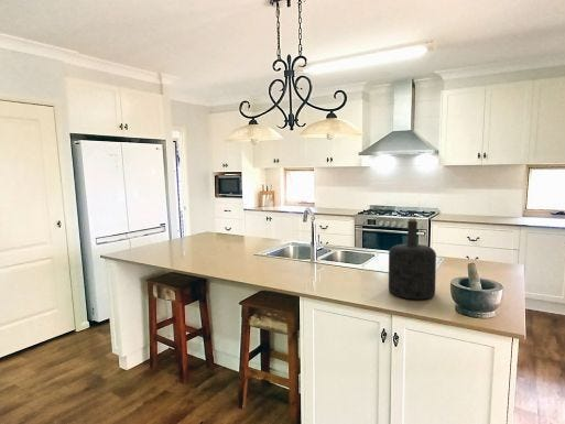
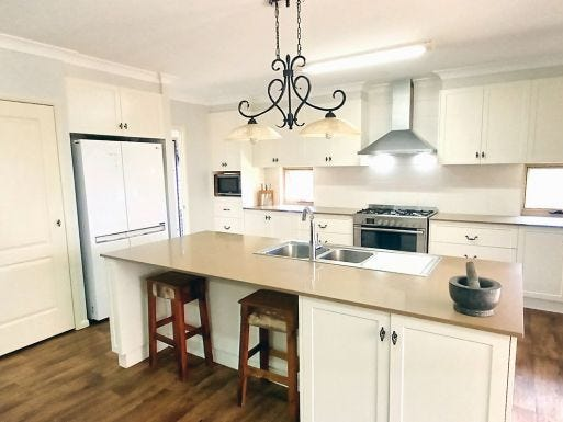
- bottle [388,217,437,301]
